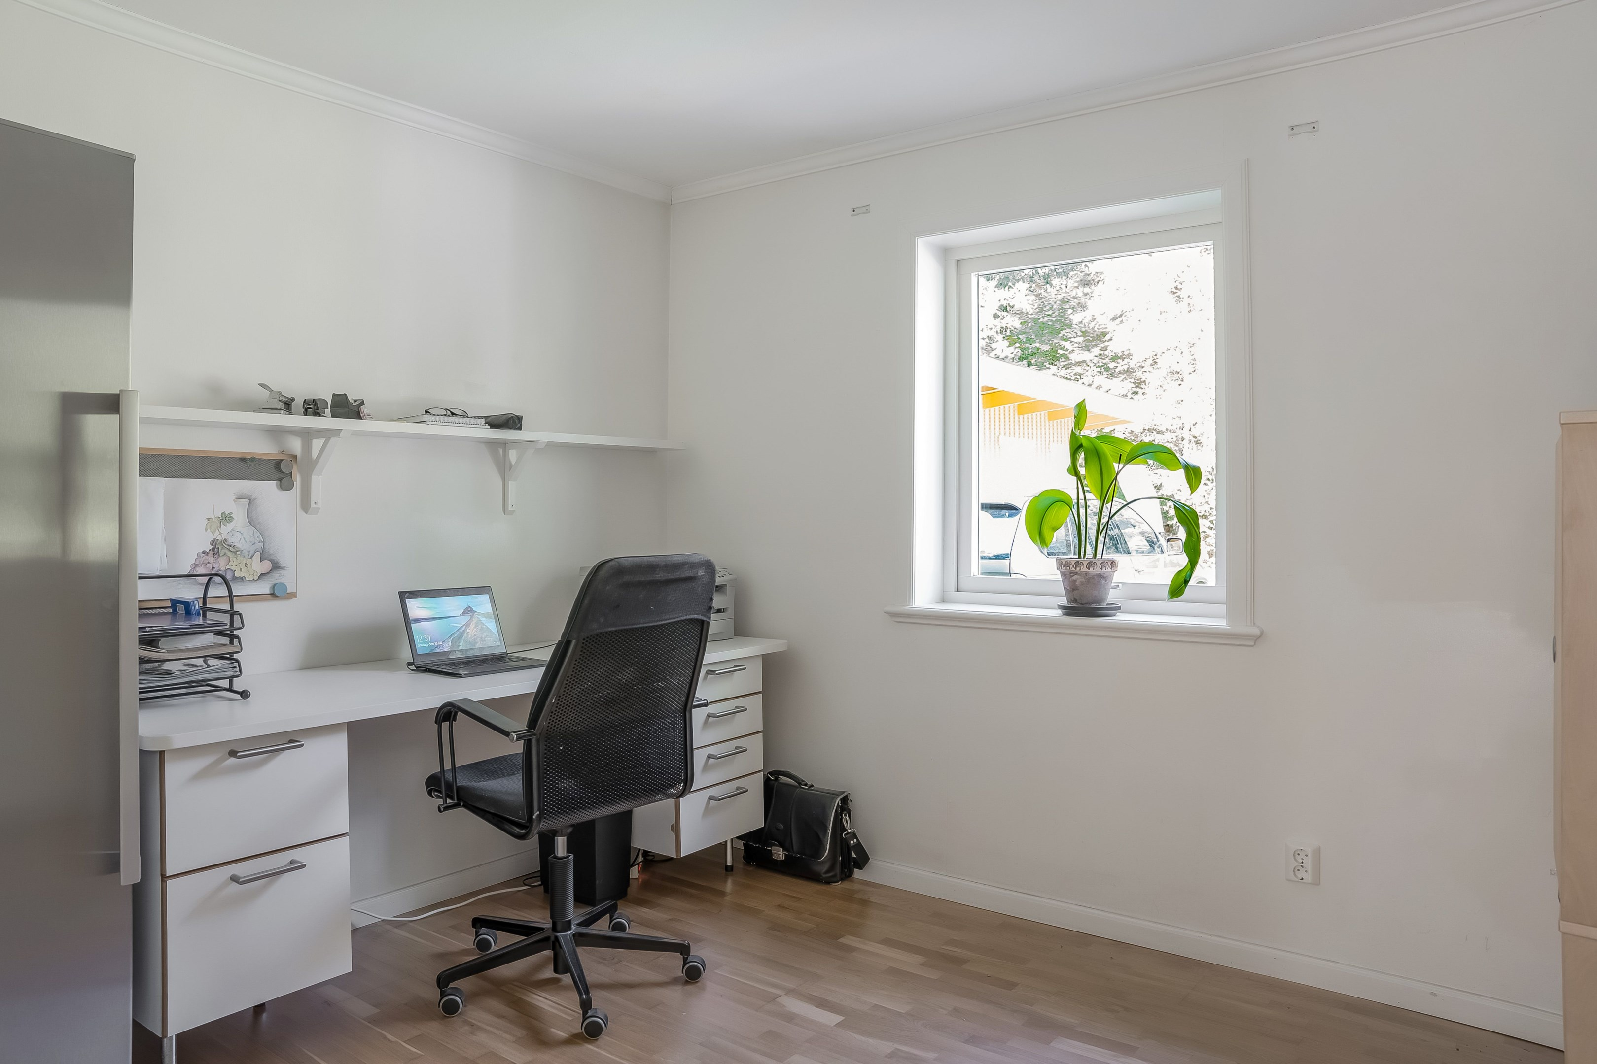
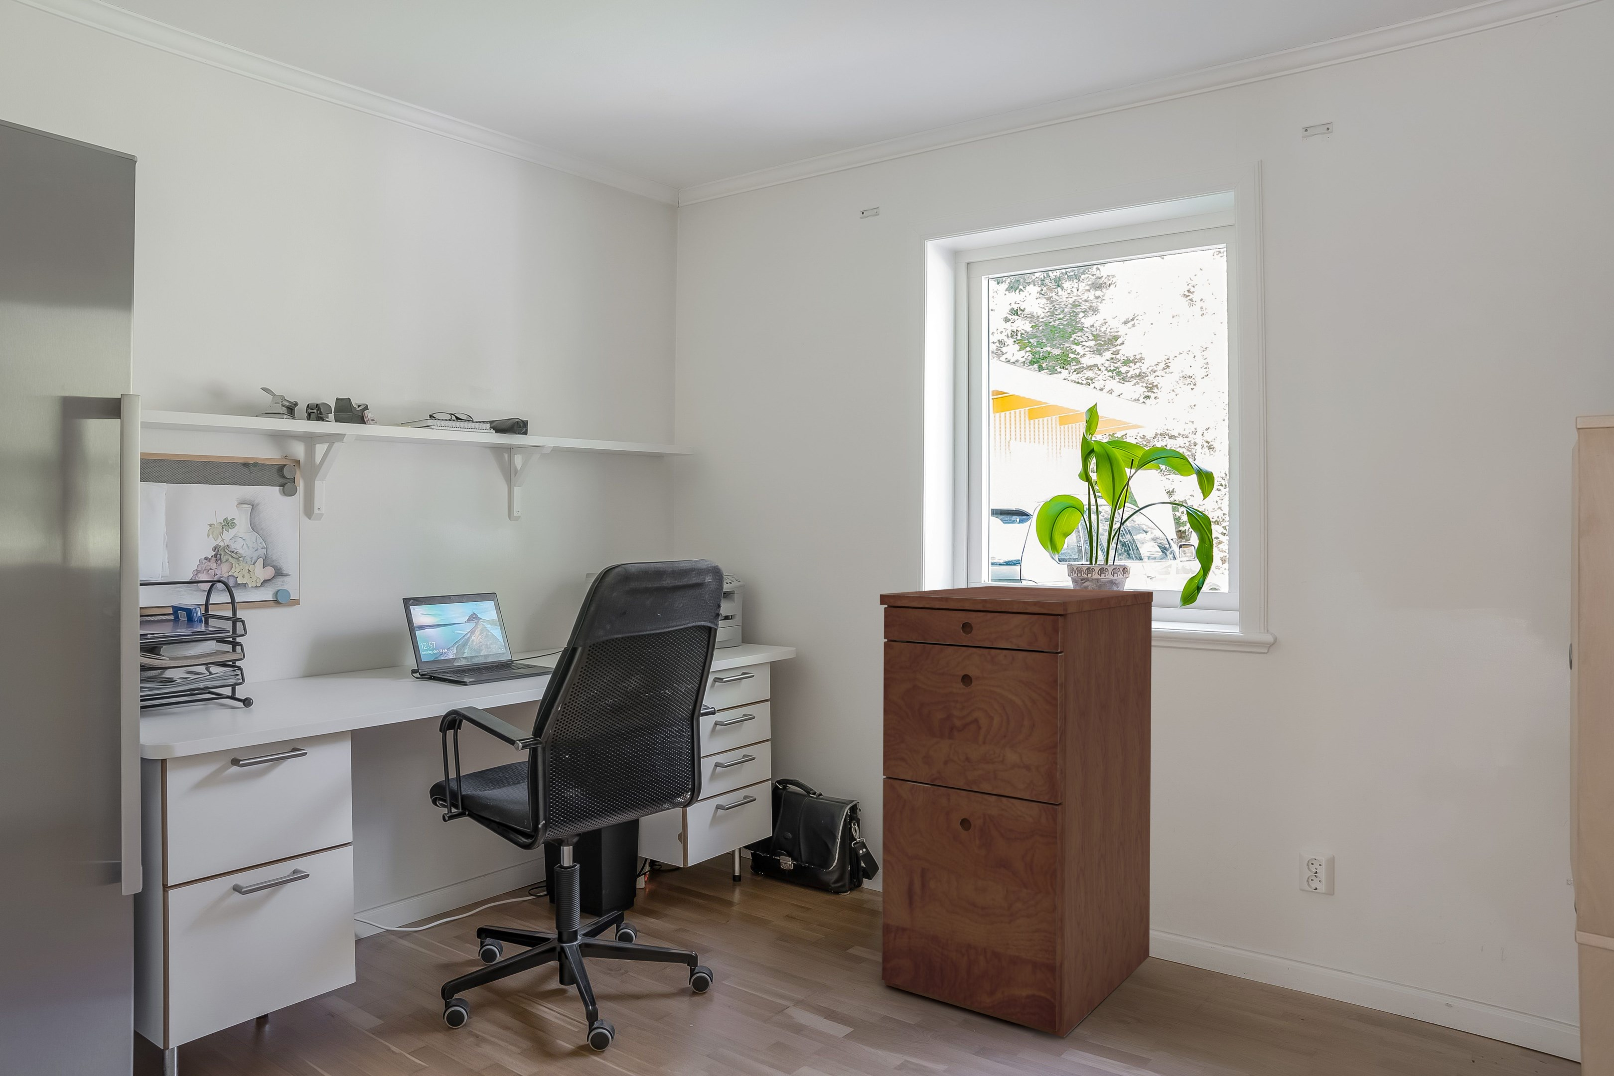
+ filing cabinet [879,585,1154,1038]
